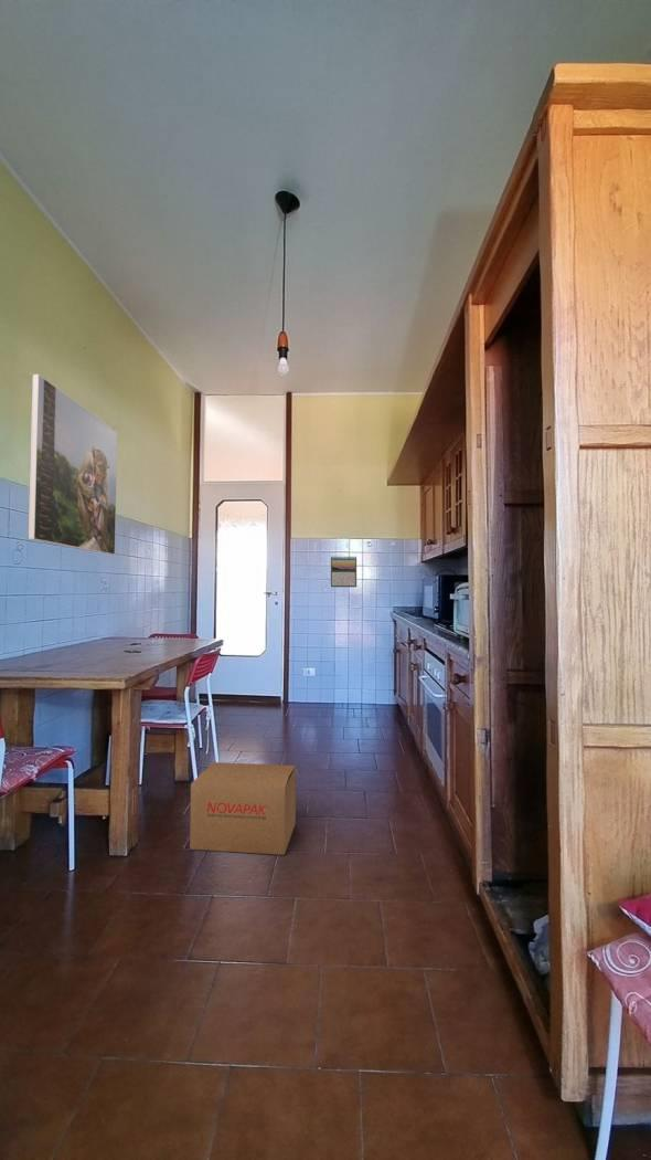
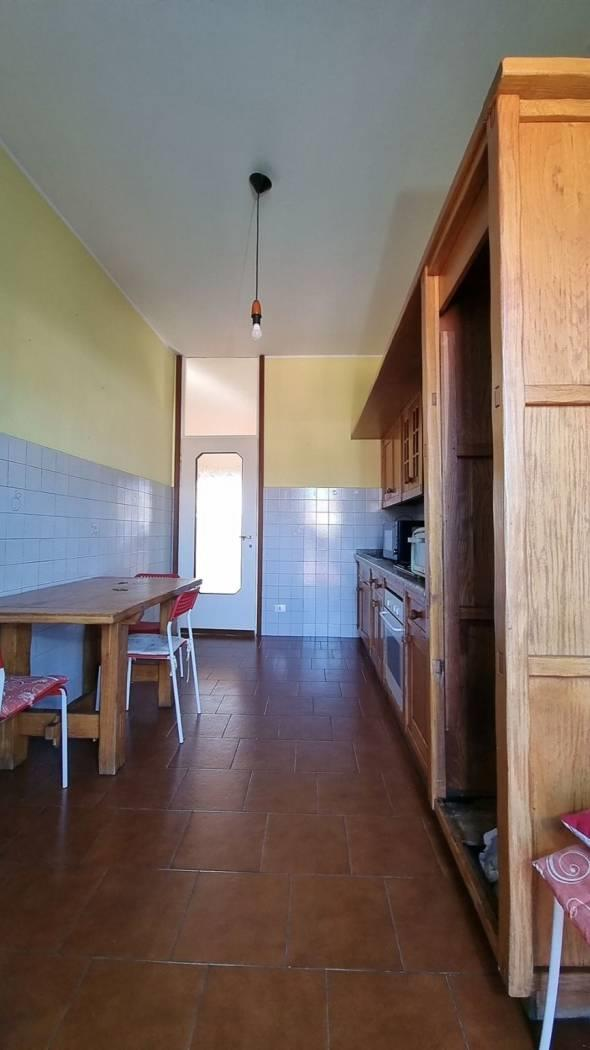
- calendar [330,555,357,588]
- cardboard box [189,761,297,856]
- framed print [26,373,119,556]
